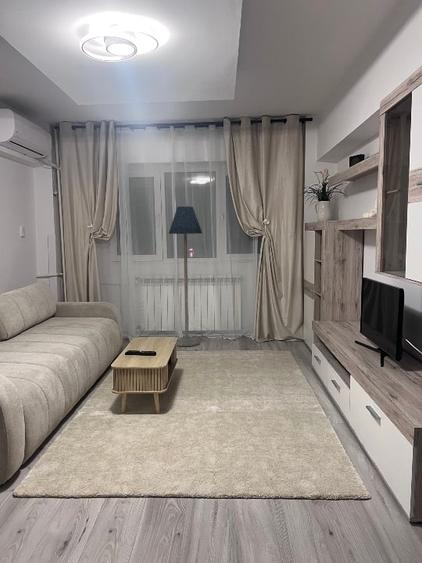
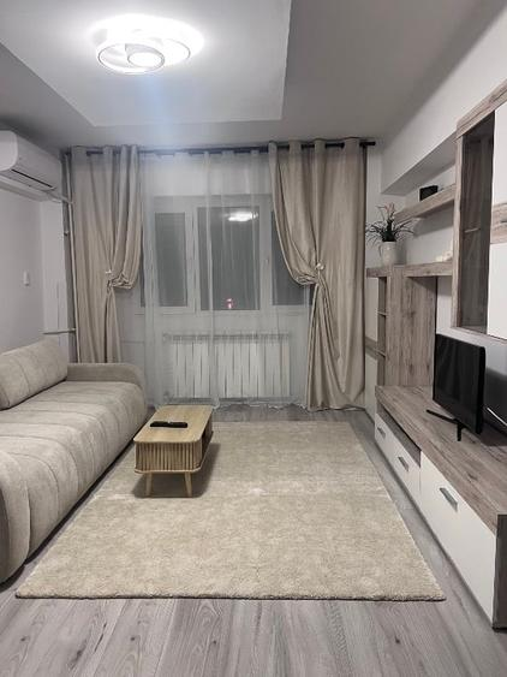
- floor lamp [168,205,203,347]
